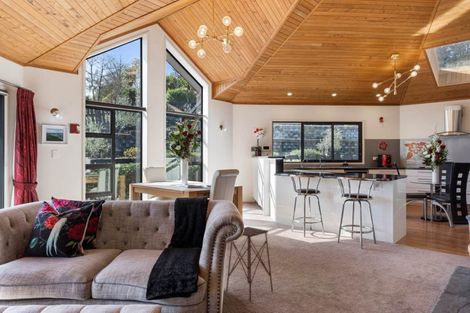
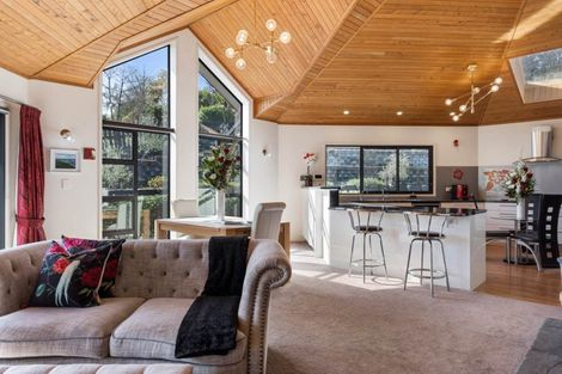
- side table [225,226,274,302]
